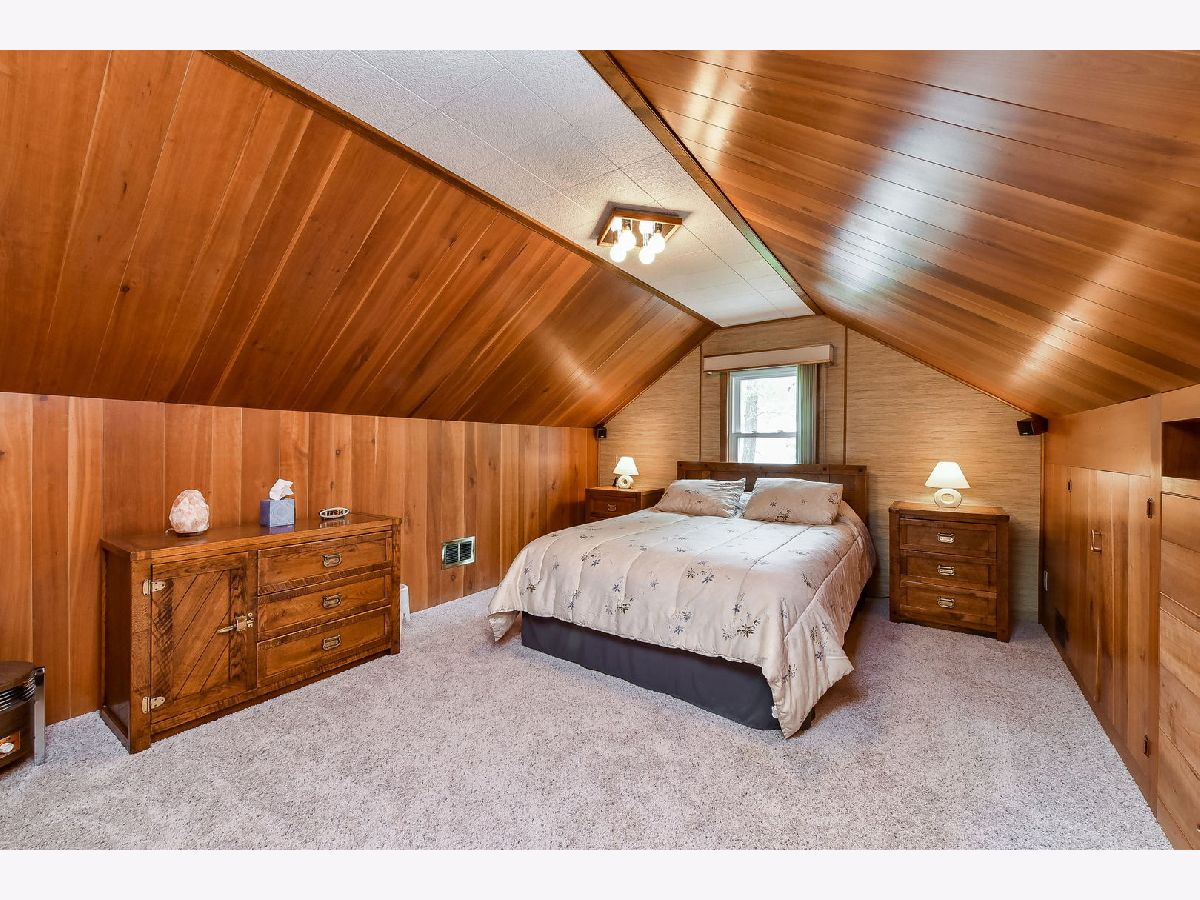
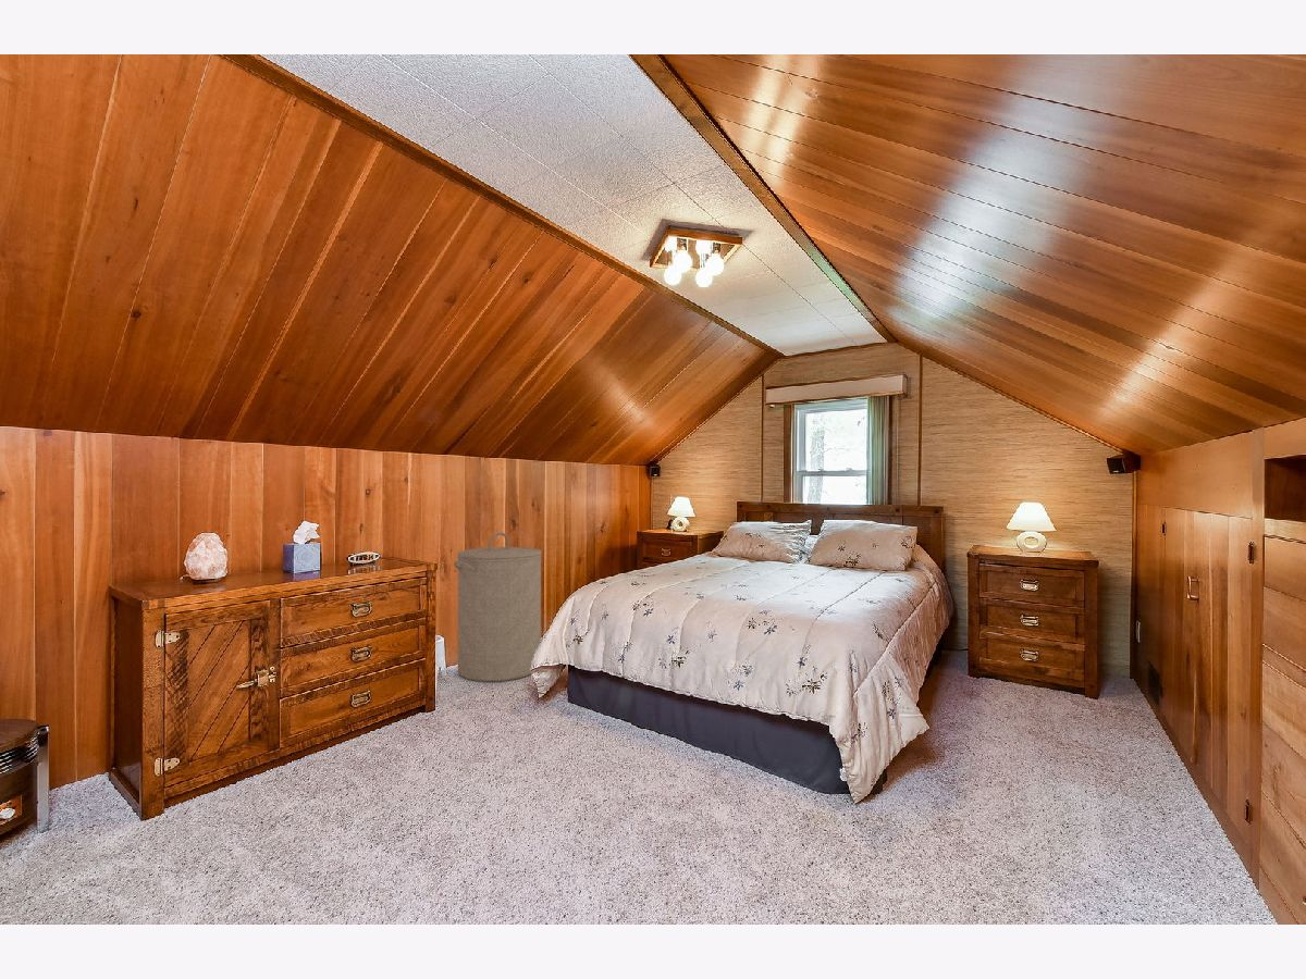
+ laundry hamper [453,532,543,683]
